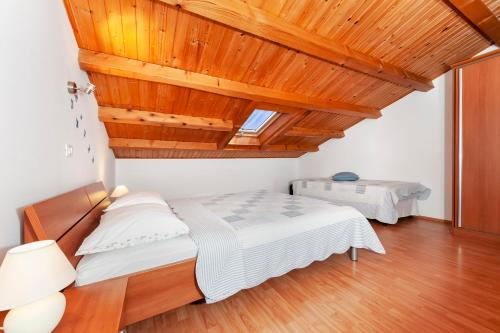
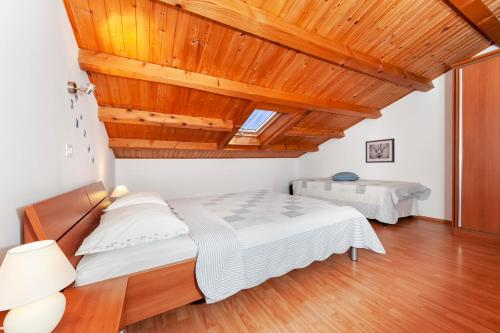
+ wall art [365,137,396,164]
